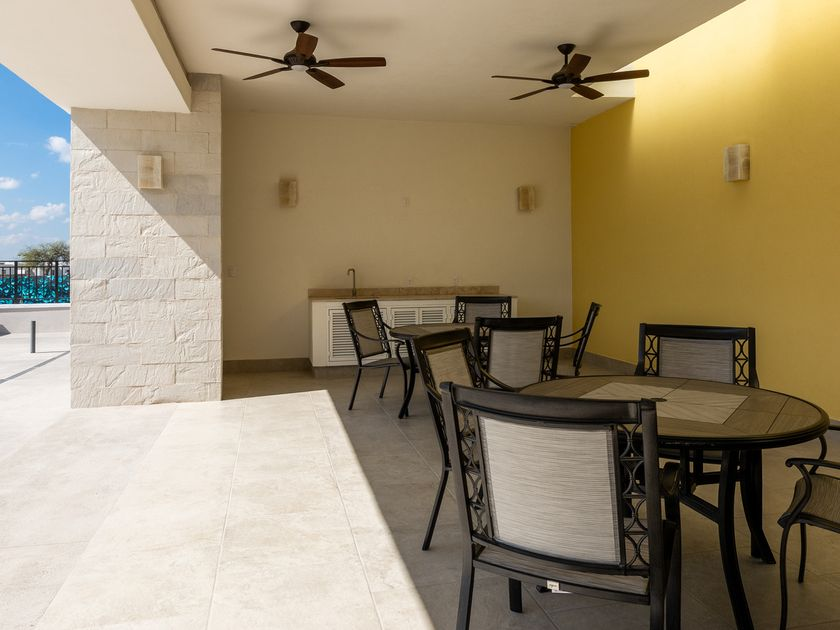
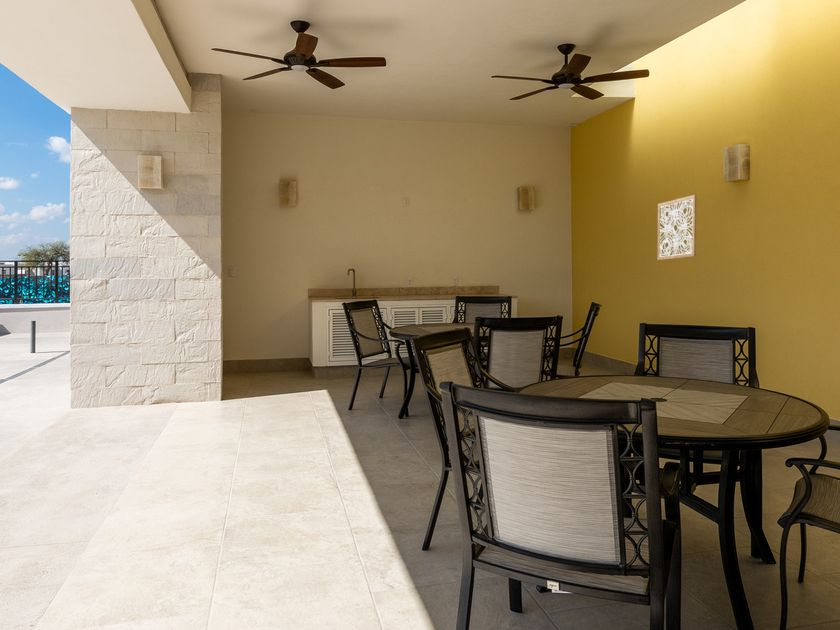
+ wall art [656,194,697,261]
